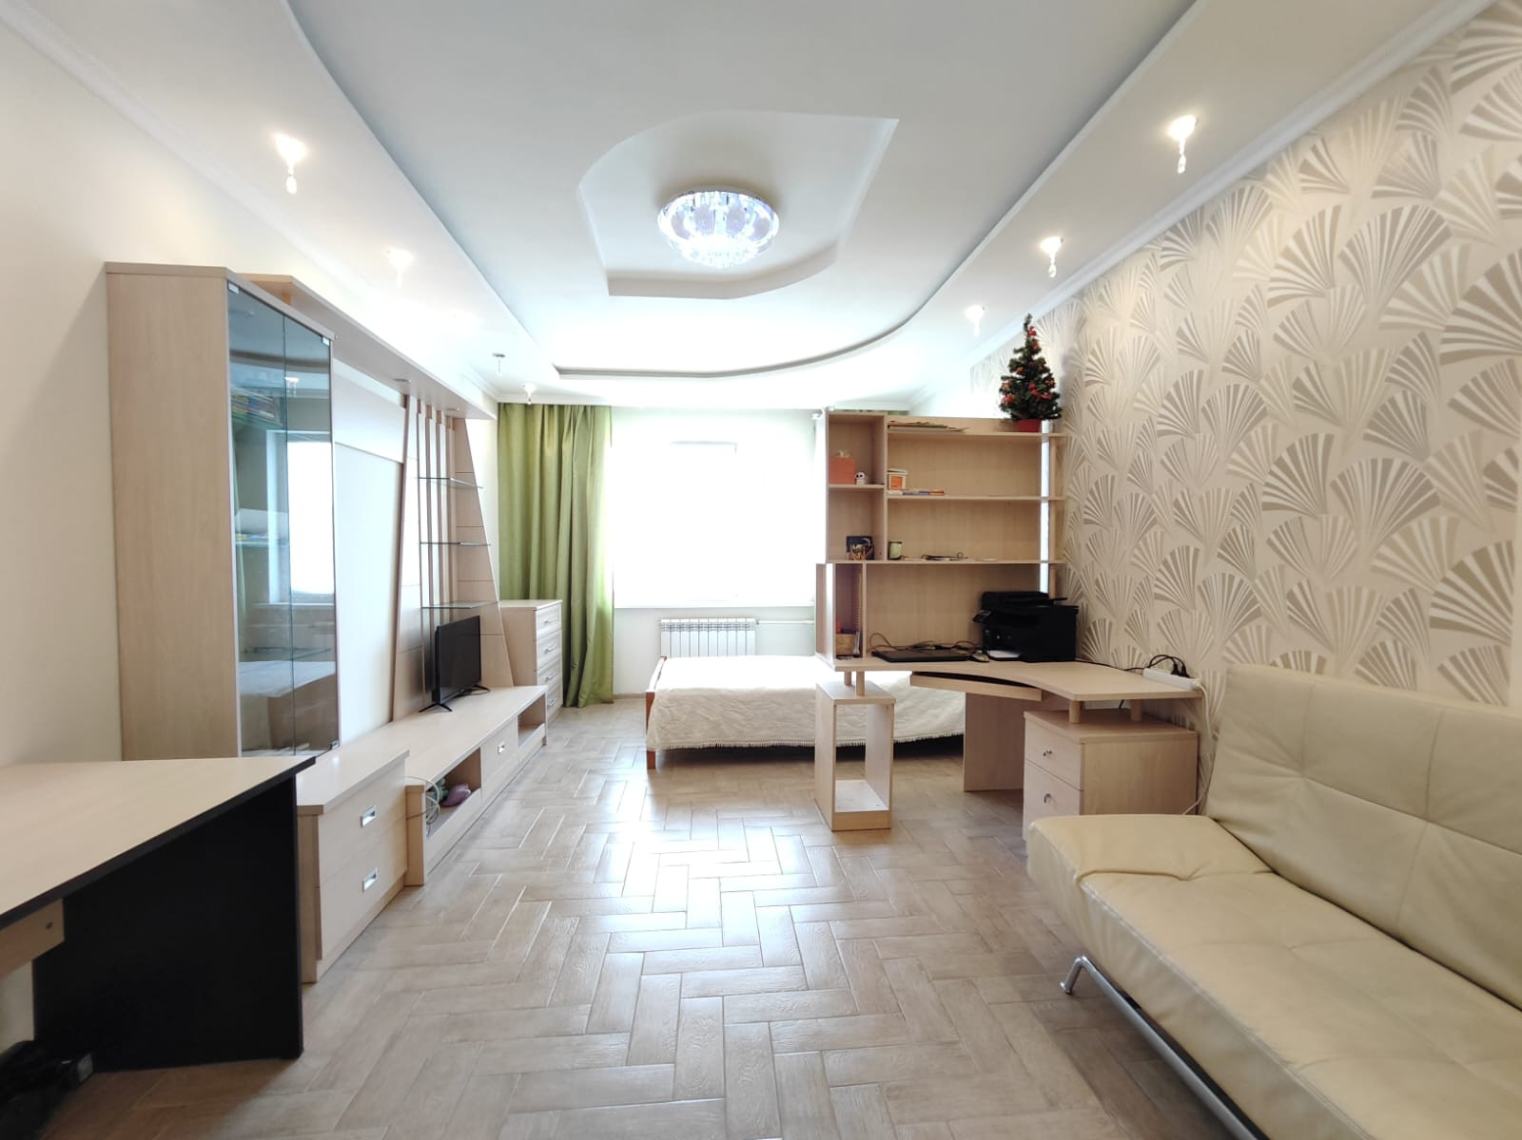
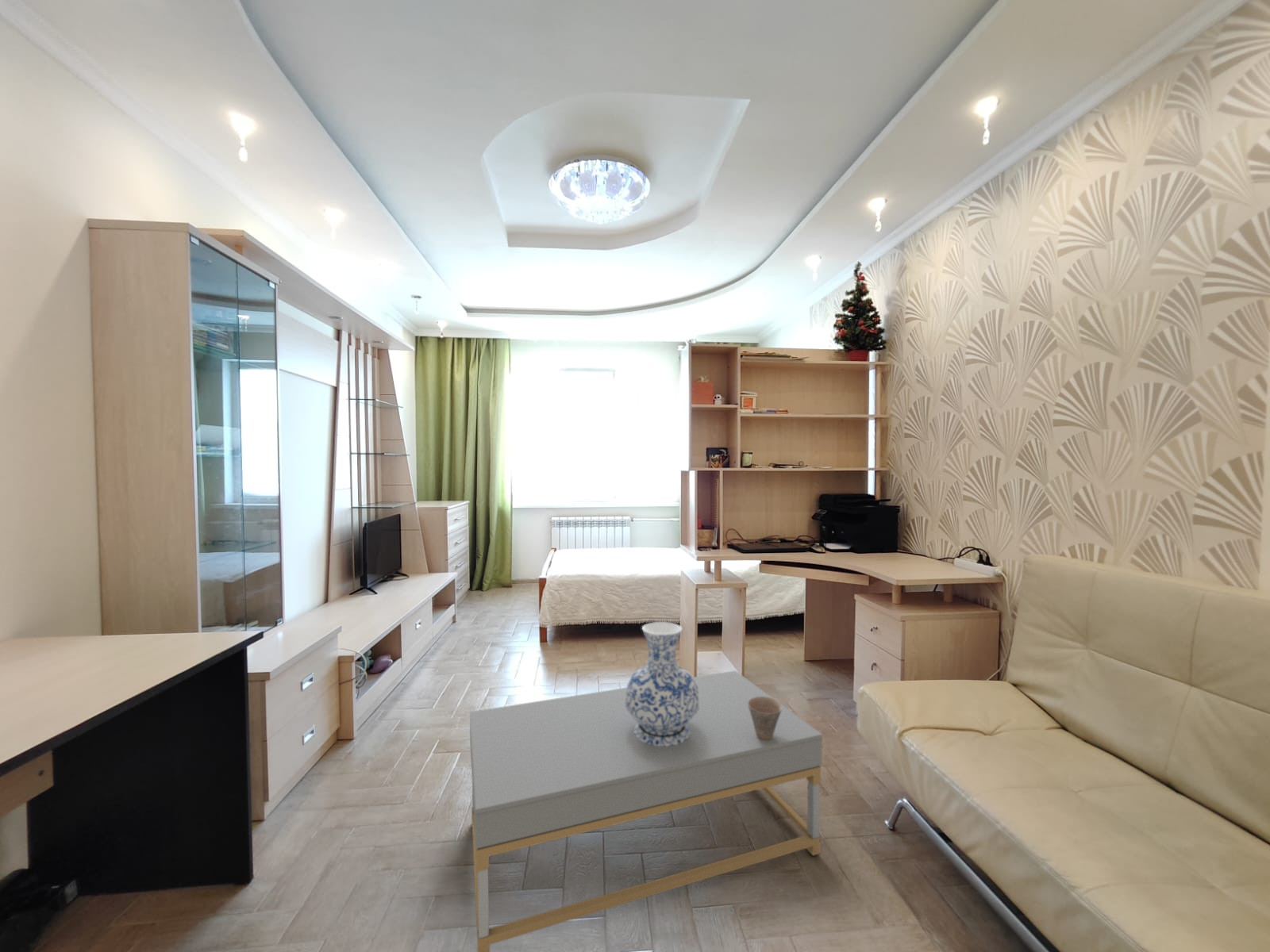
+ cup [748,697,782,740]
+ coffee table [469,670,823,952]
+ vase [625,621,699,746]
